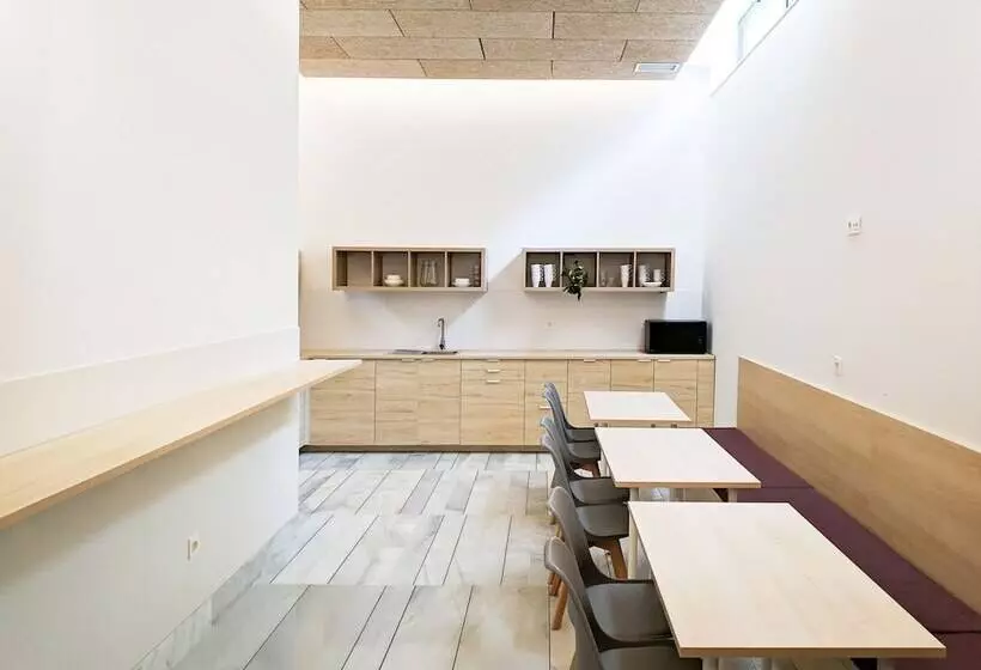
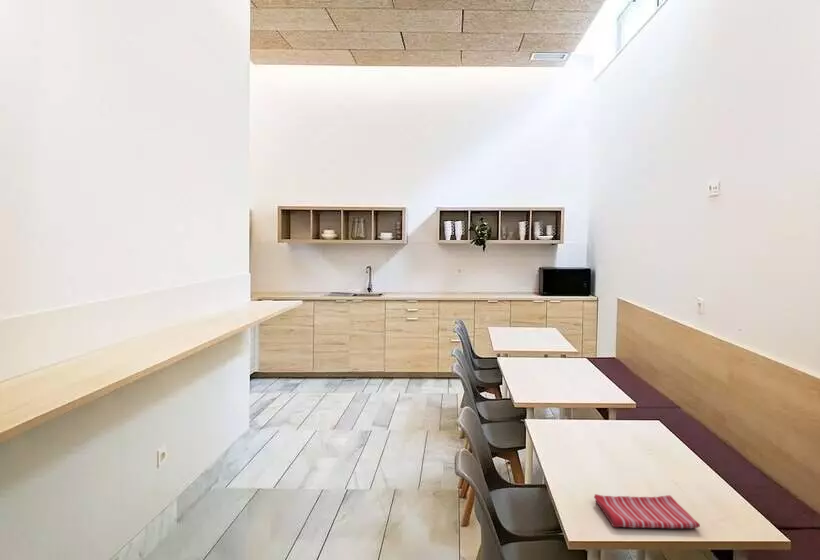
+ dish towel [593,493,701,529]
